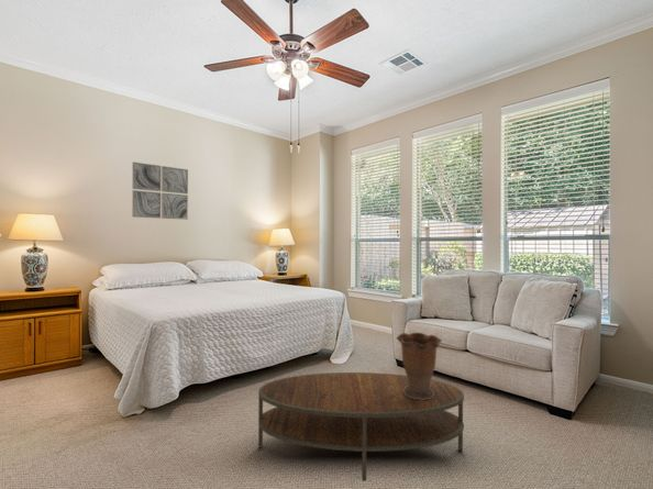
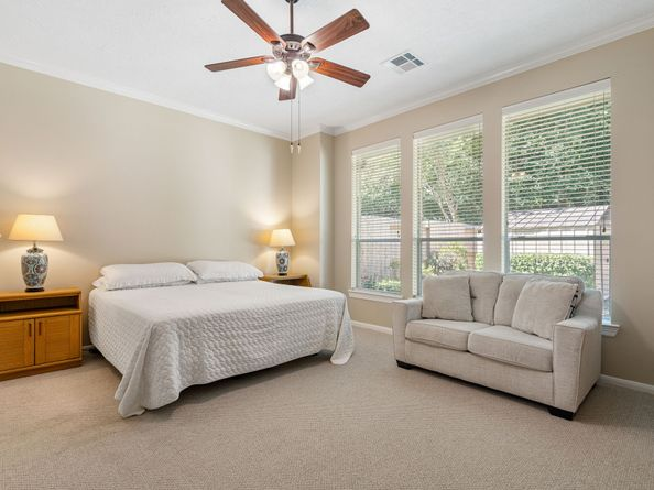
- vase [396,332,443,400]
- coffee table [257,371,465,482]
- wall art [131,162,189,221]
